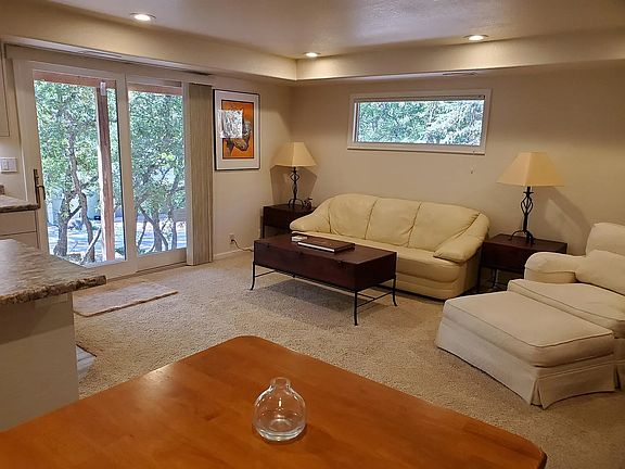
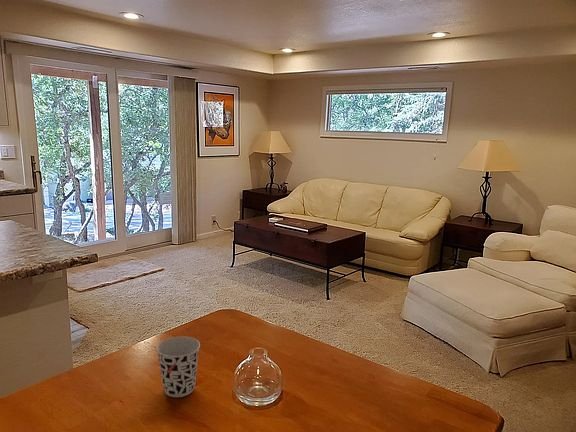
+ cup [156,336,201,398]
